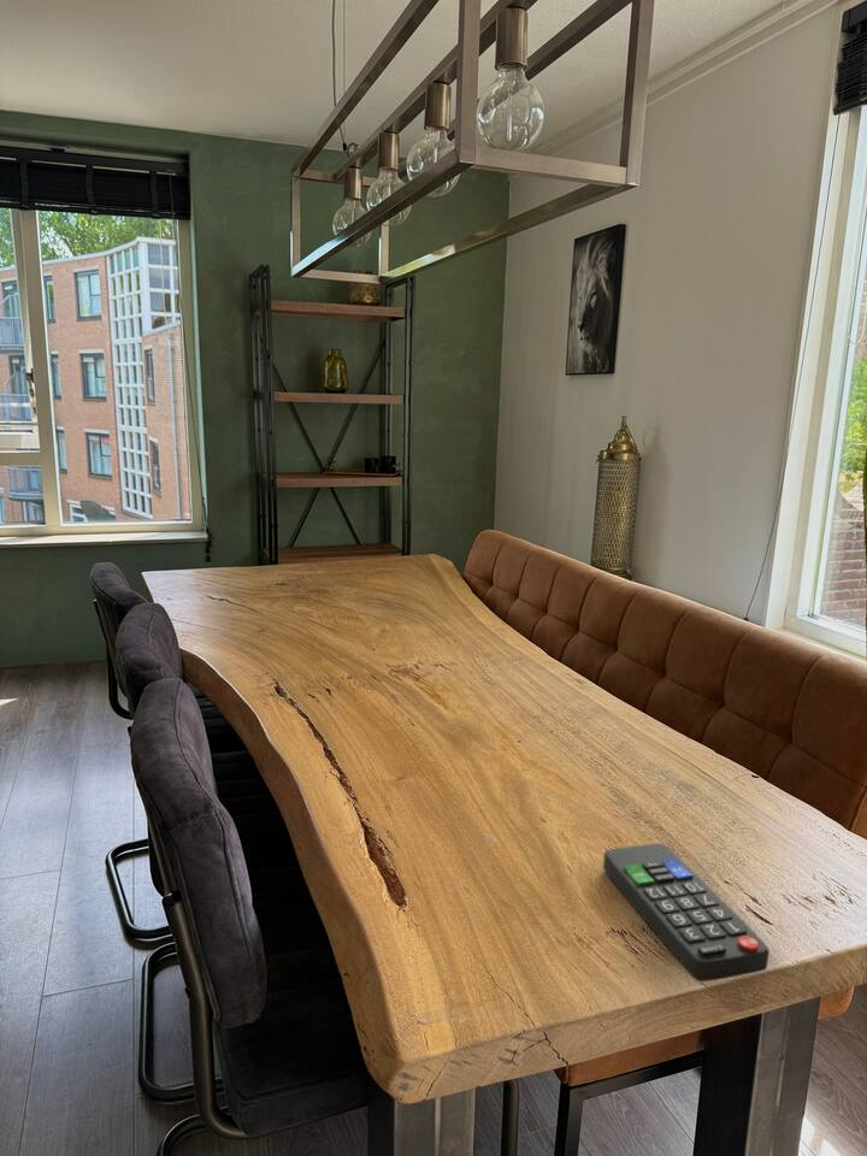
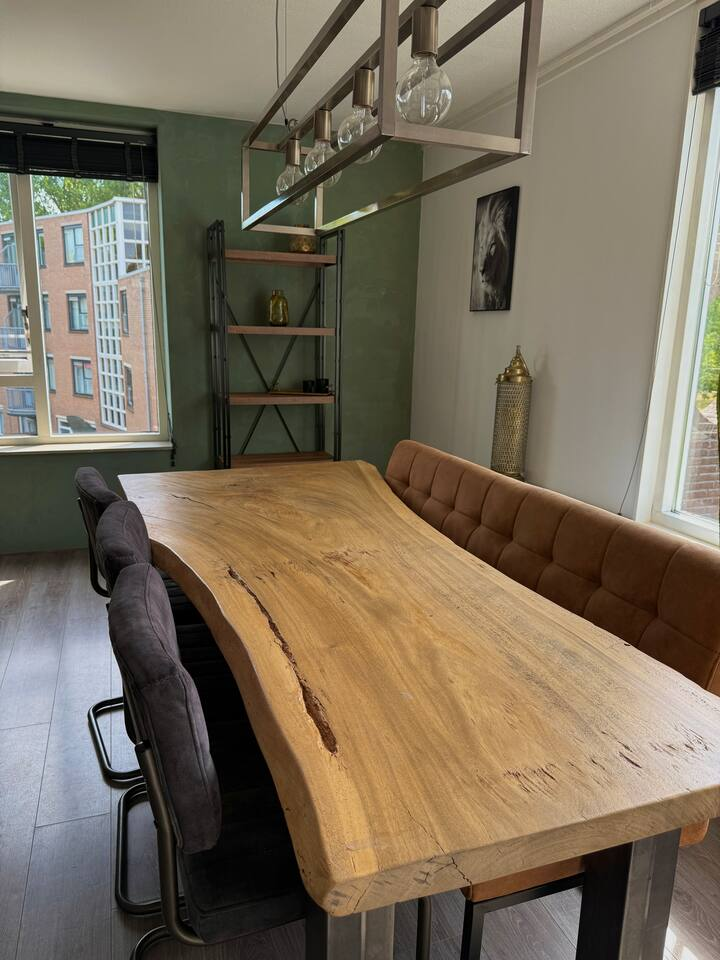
- remote control [602,842,771,983]
